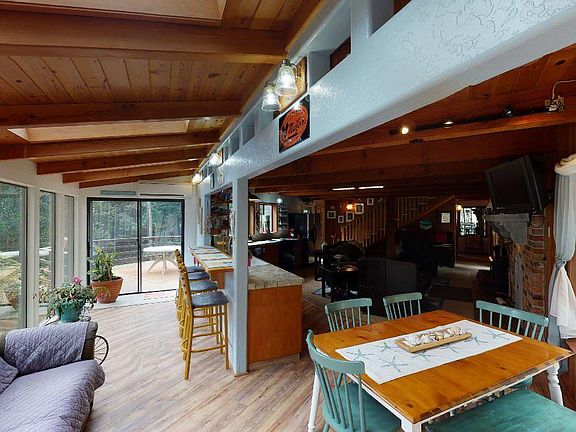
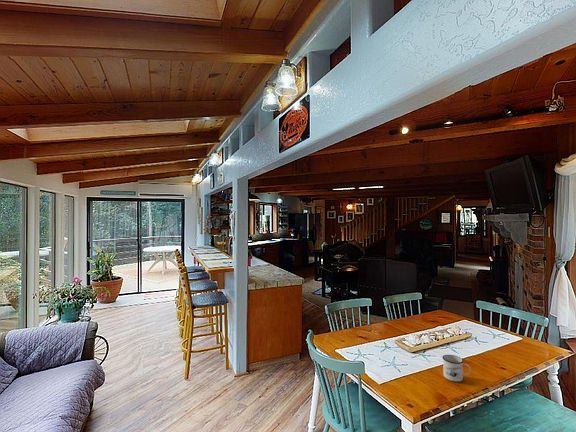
+ mug [441,354,472,382]
